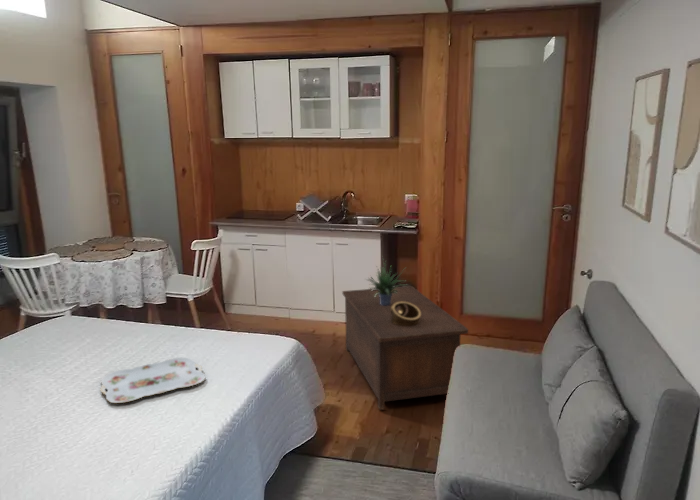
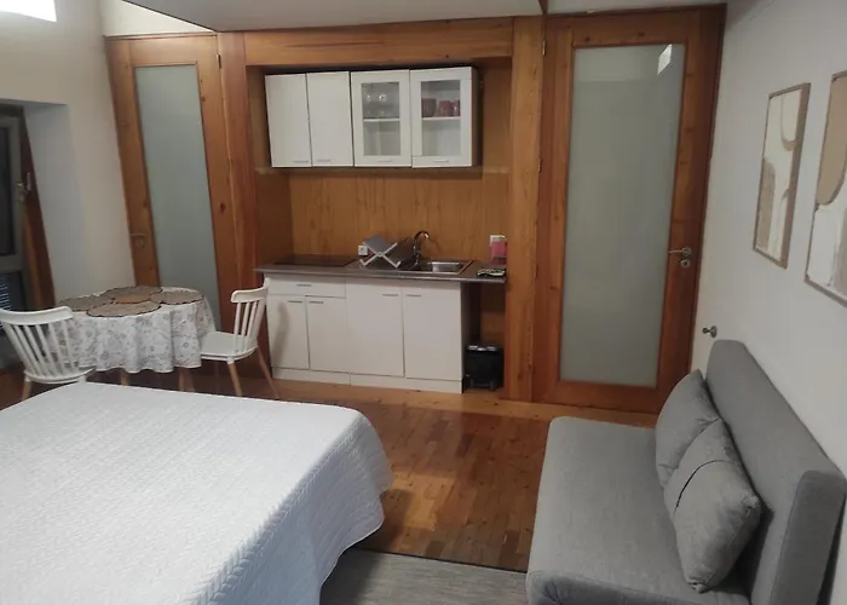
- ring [391,302,421,326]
- potted plant [364,256,411,306]
- cabinet [341,285,469,411]
- serving tray [99,357,206,404]
